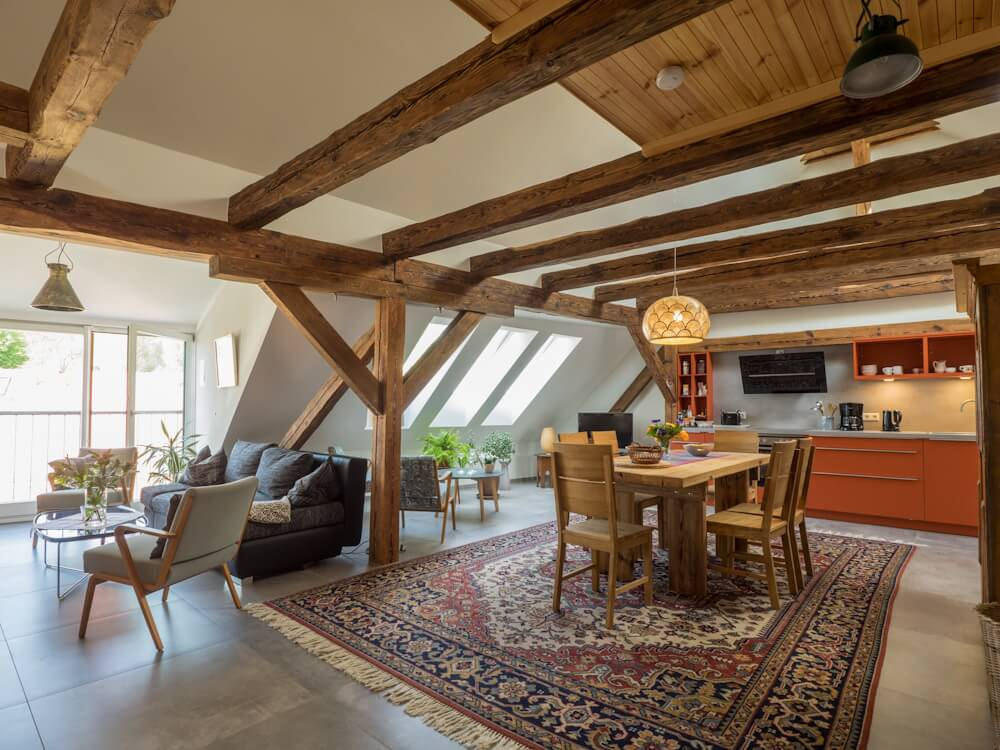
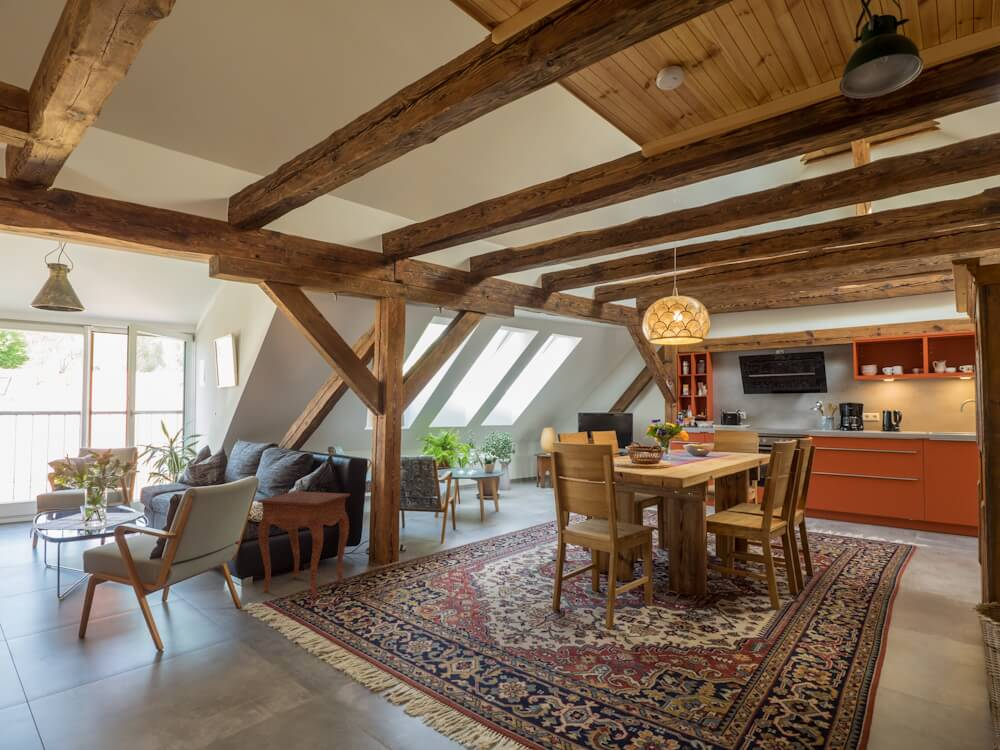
+ side table [256,490,351,599]
